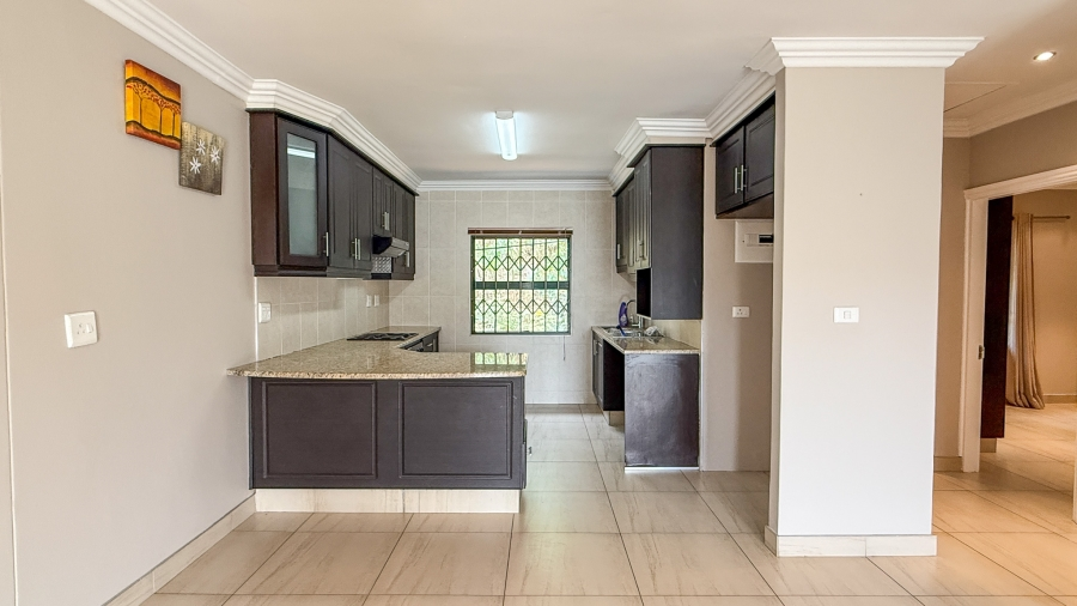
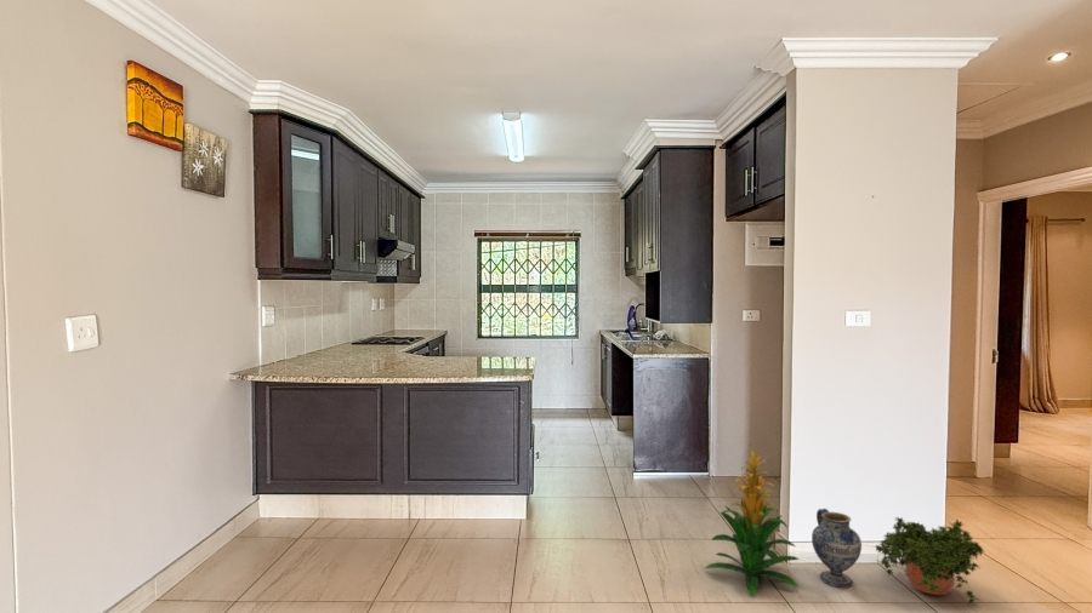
+ ceramic jug [811,508,863,589]
+ potted plant [874,516,986,606]
+ indoor plant [704,448,801,596]
